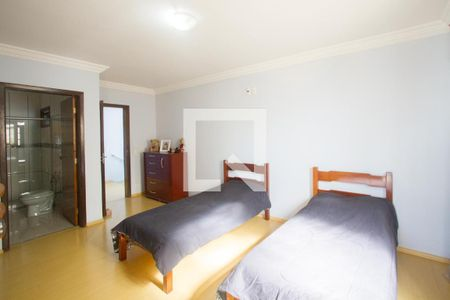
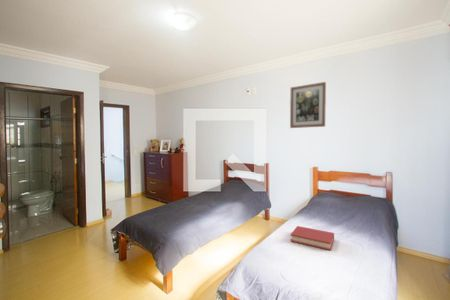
+ wall art [289,81,327,129]
+ hardback book [290,225,335,252]
